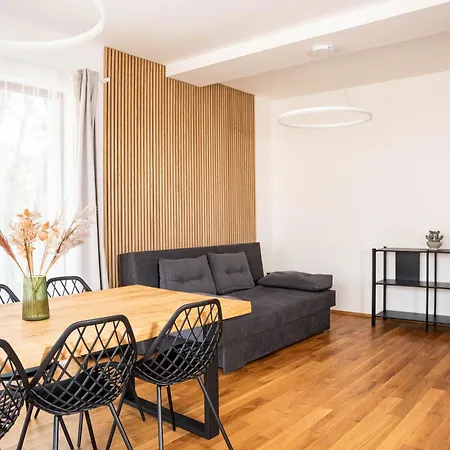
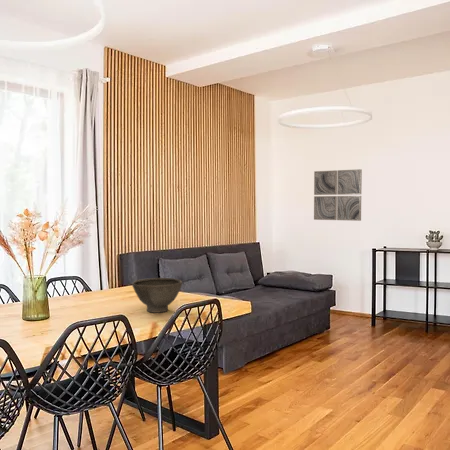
+ wall art [313,168,363,222]
+ bowl [131,277,183,314]
